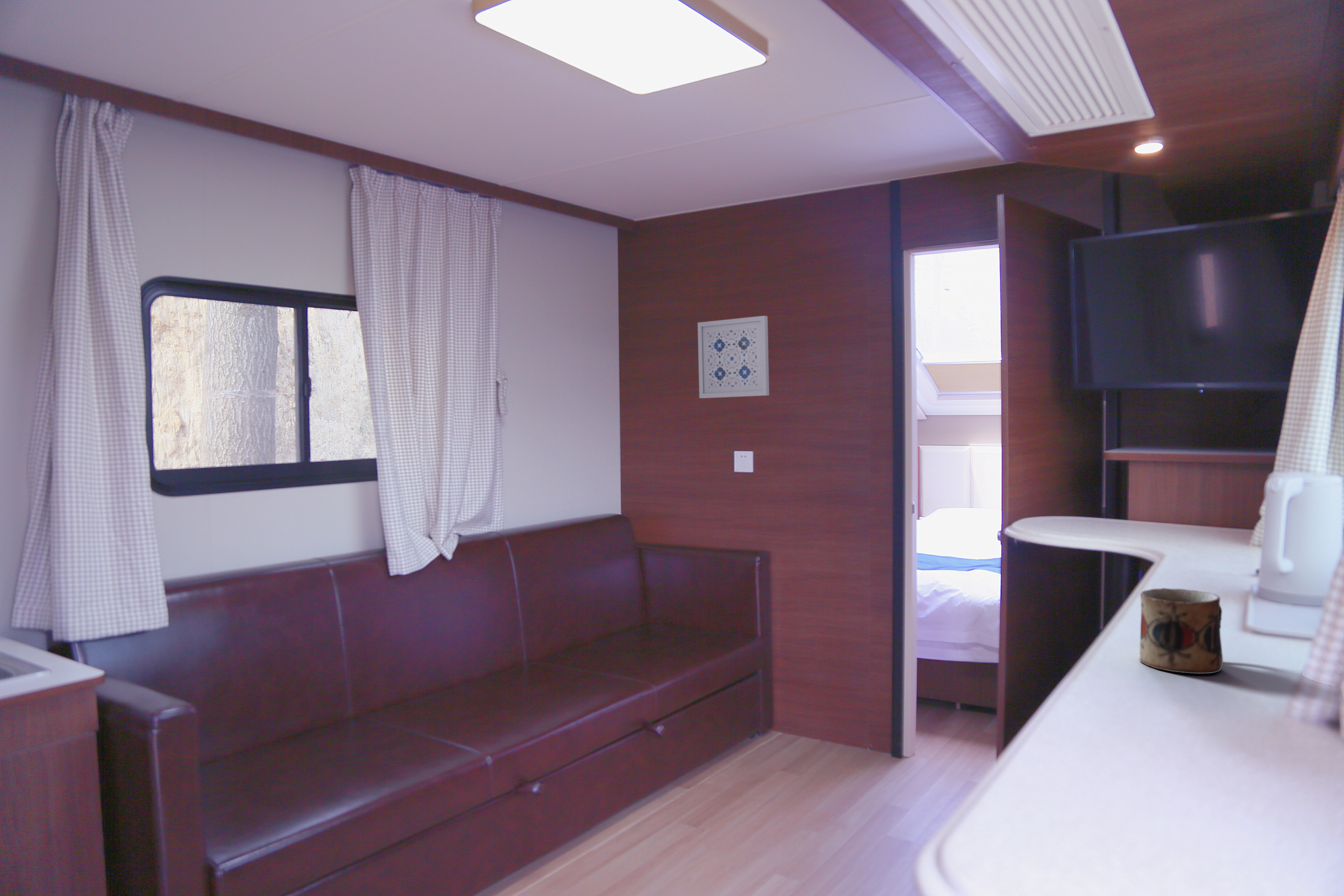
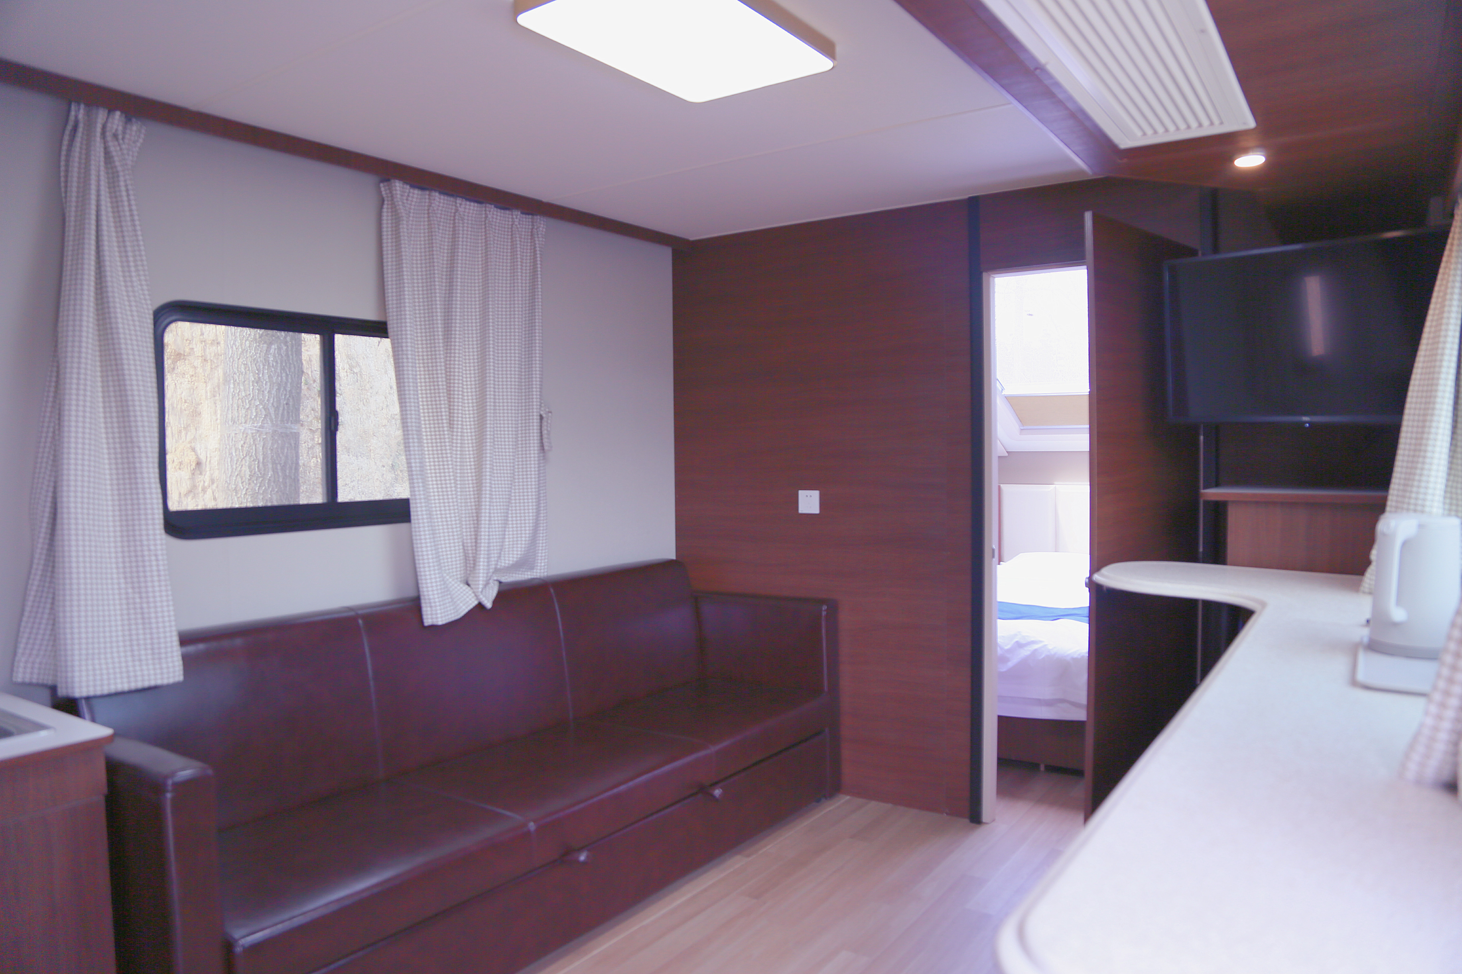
- mug [1140,588,1223,674]
- wall art [697,315,769,399]
